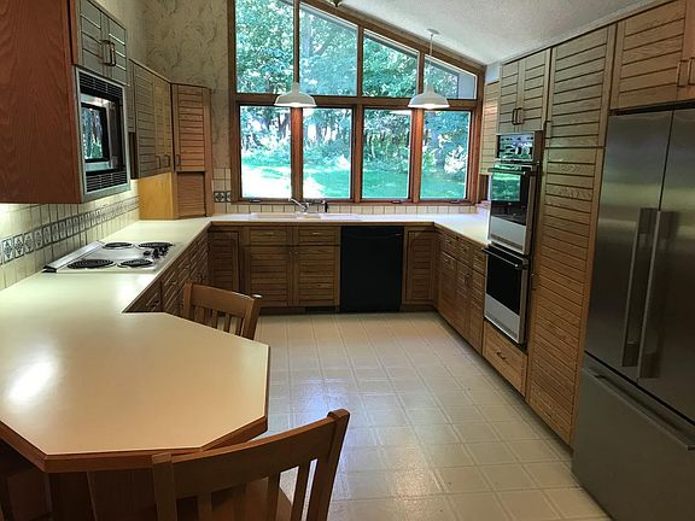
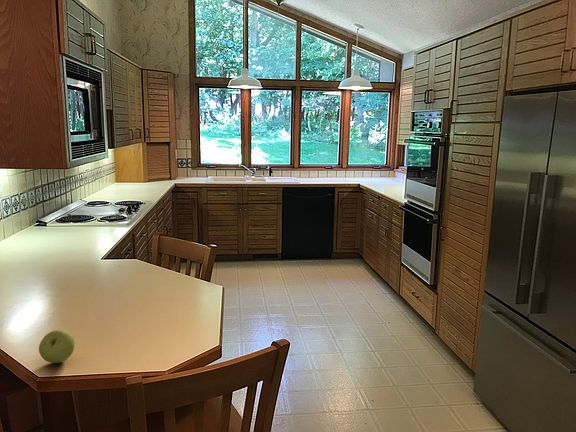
+ apple [38,329,76,364]
